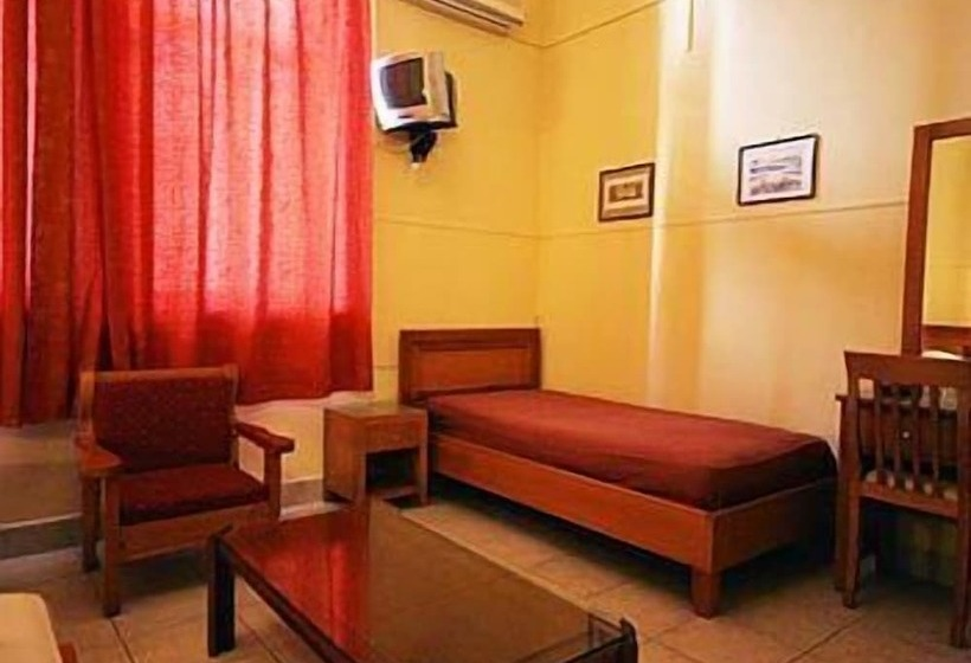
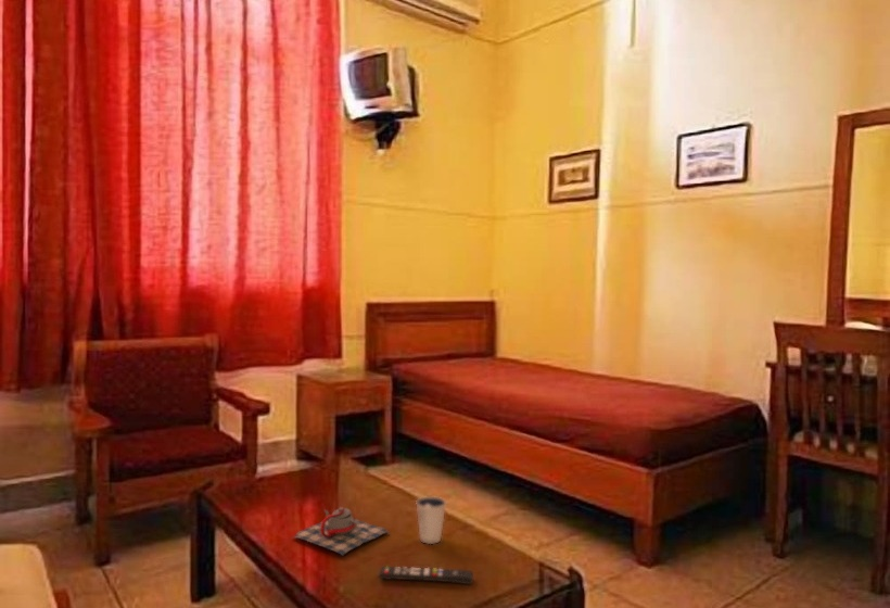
+ dixie cup [415,495,447,545]
+ teapot [293,502,391,557]
+ remote control [378,566,474,586]
